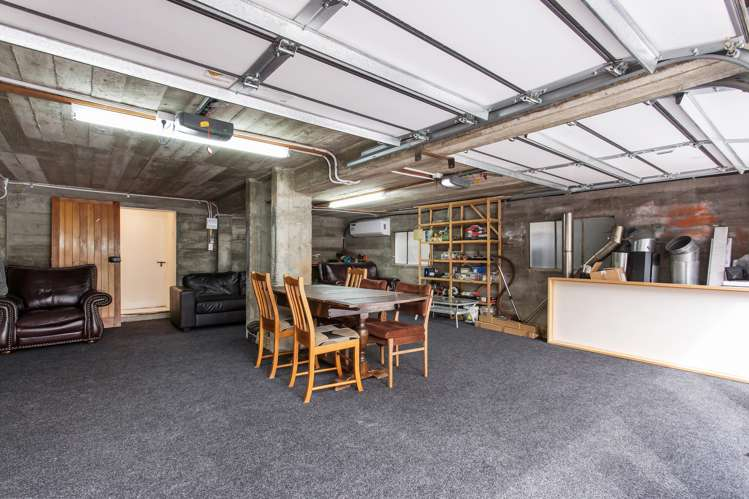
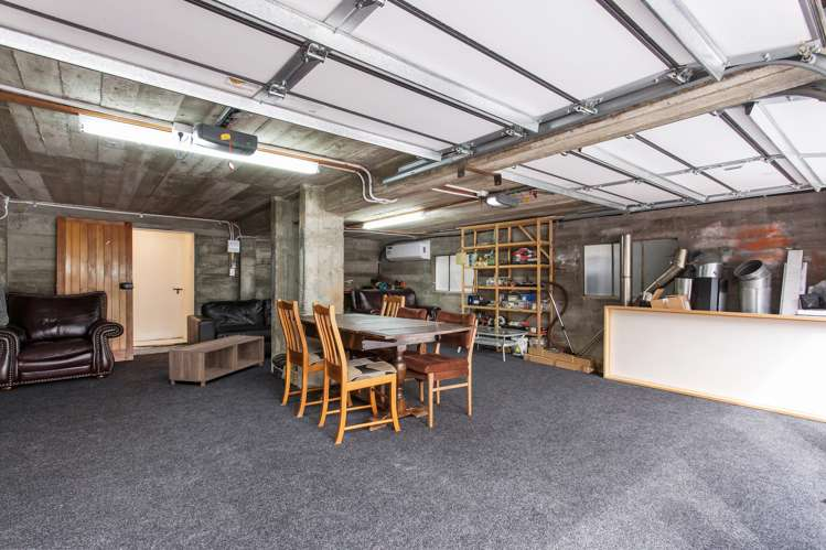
+ coffee table [169,334,265,388]
